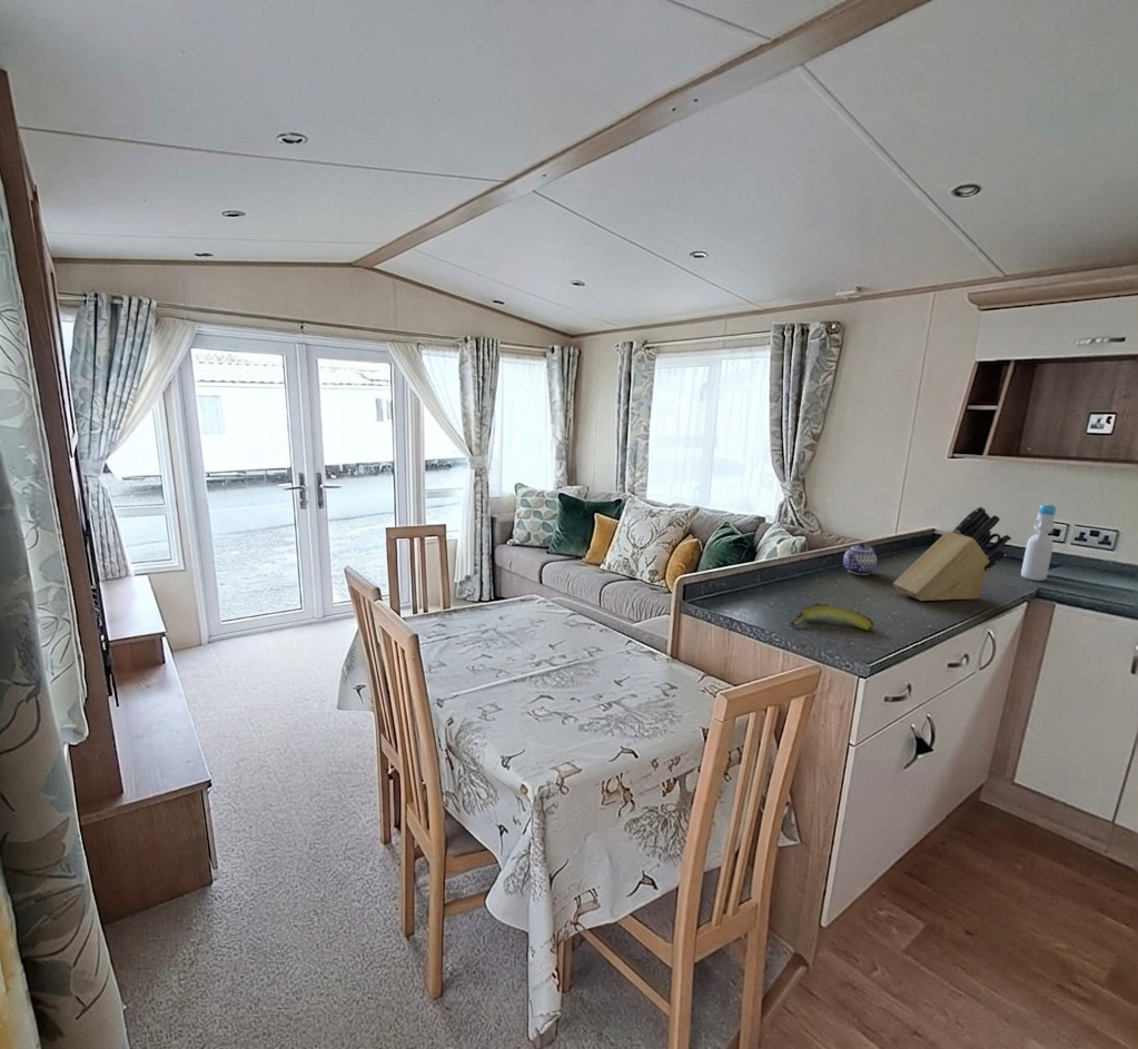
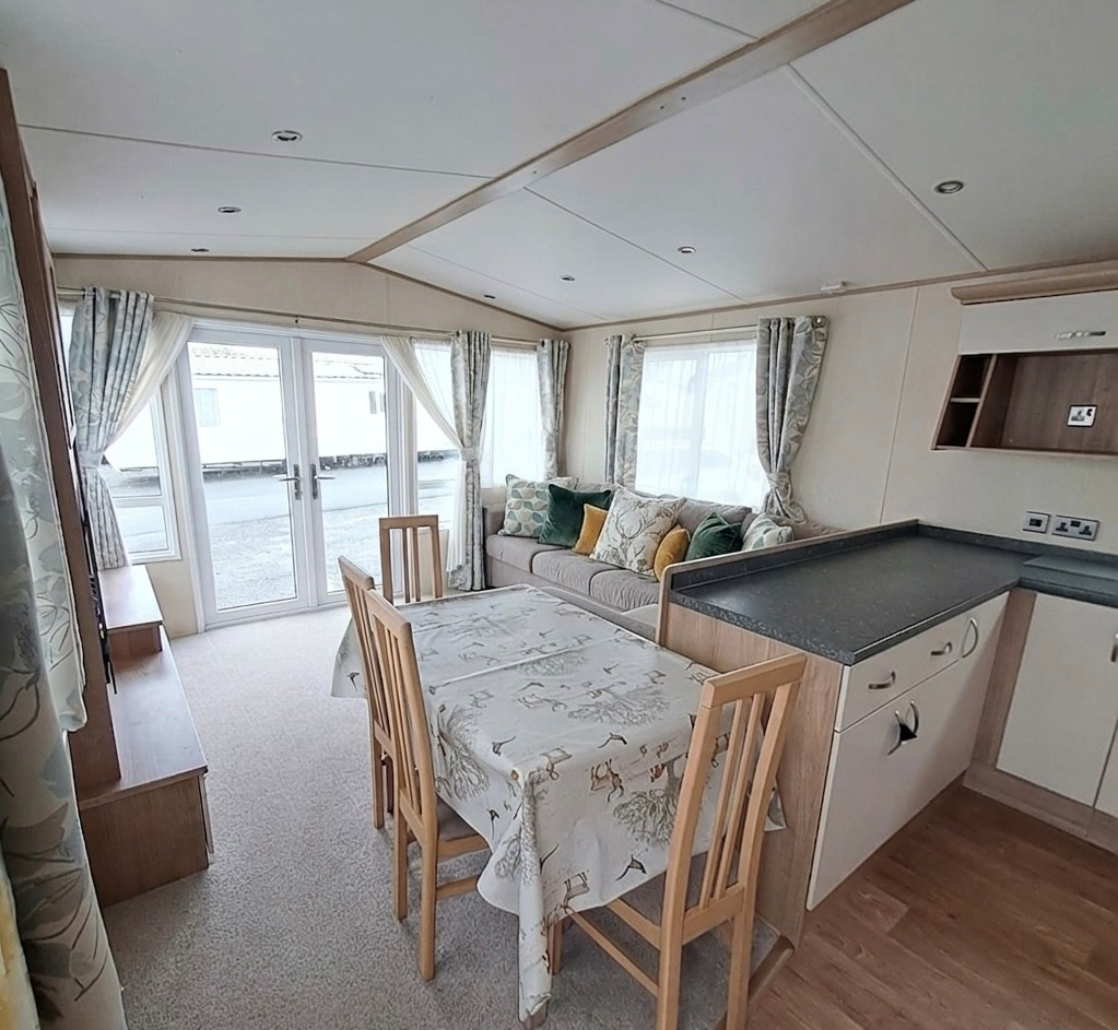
- knife block [892,505,1012,602]
- bottle [1020,503,1057,582]
- banana [790,602,874,632]
- teapot [842,542,878,576]
